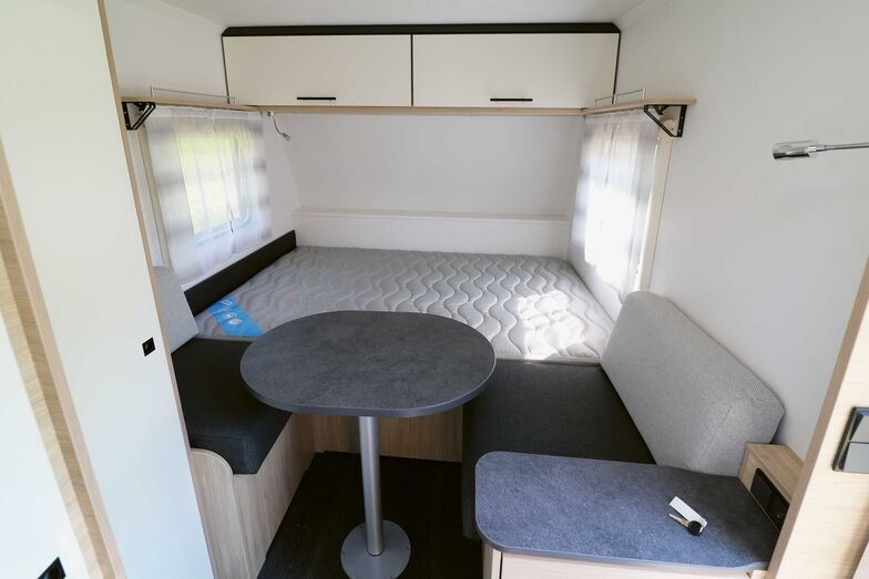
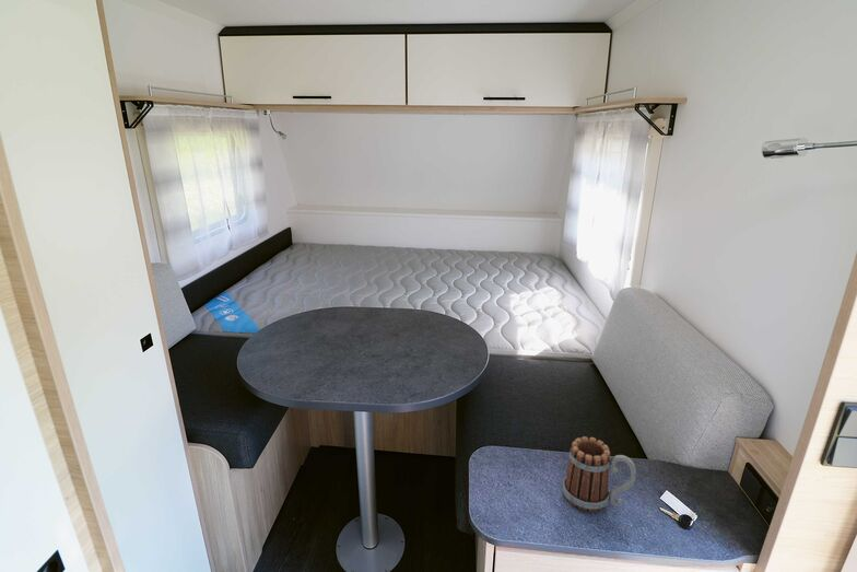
+ mug [562,435,637,513]
